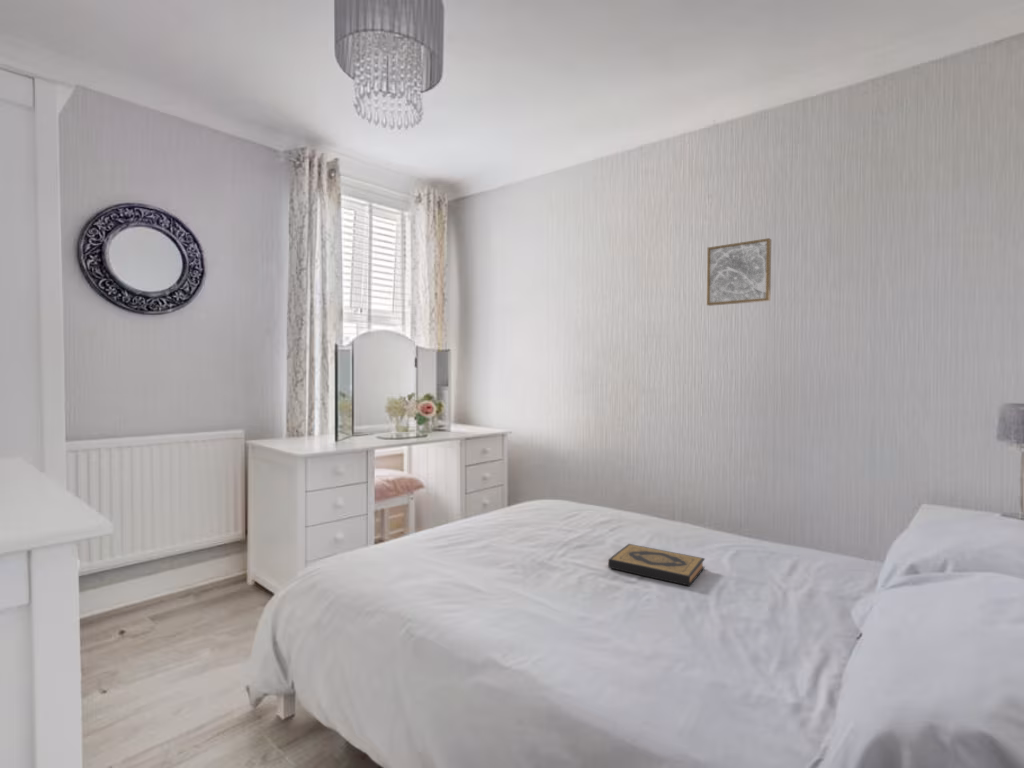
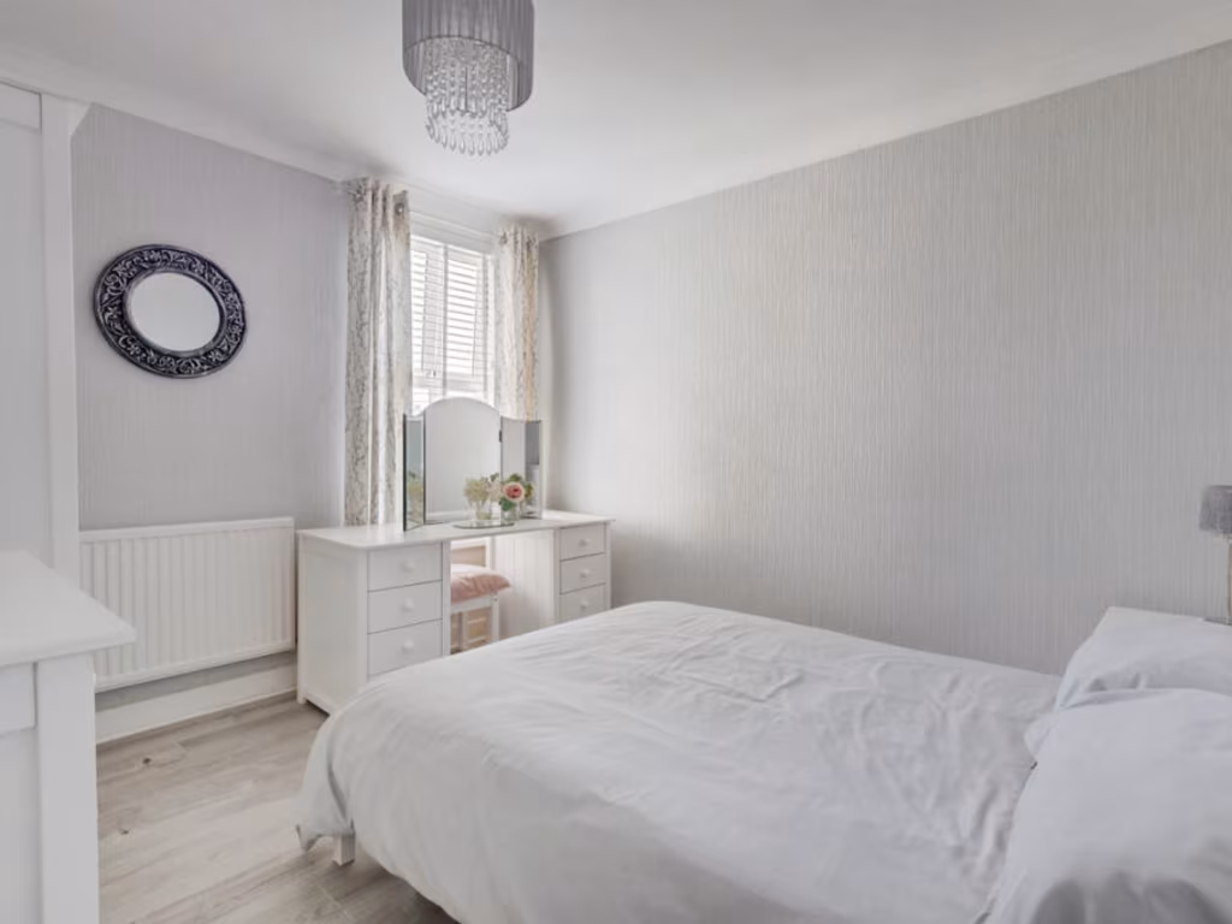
- hardback book [607,543,706,587]
- wall art [706,237,772,307]
